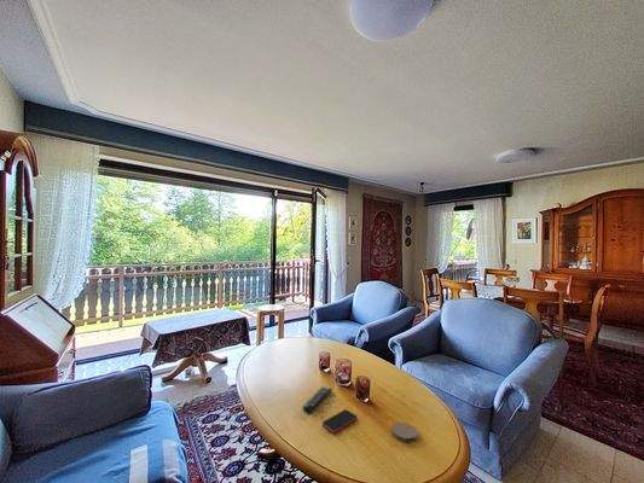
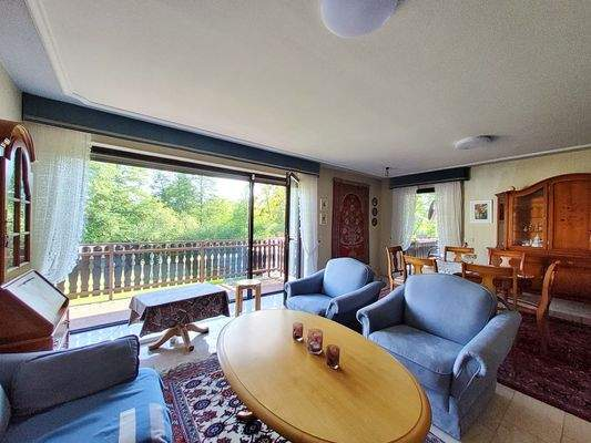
- smartphone [321,408,359,435]
- remote control [302,385,333,414]
- coaster [390,421,418,443]
